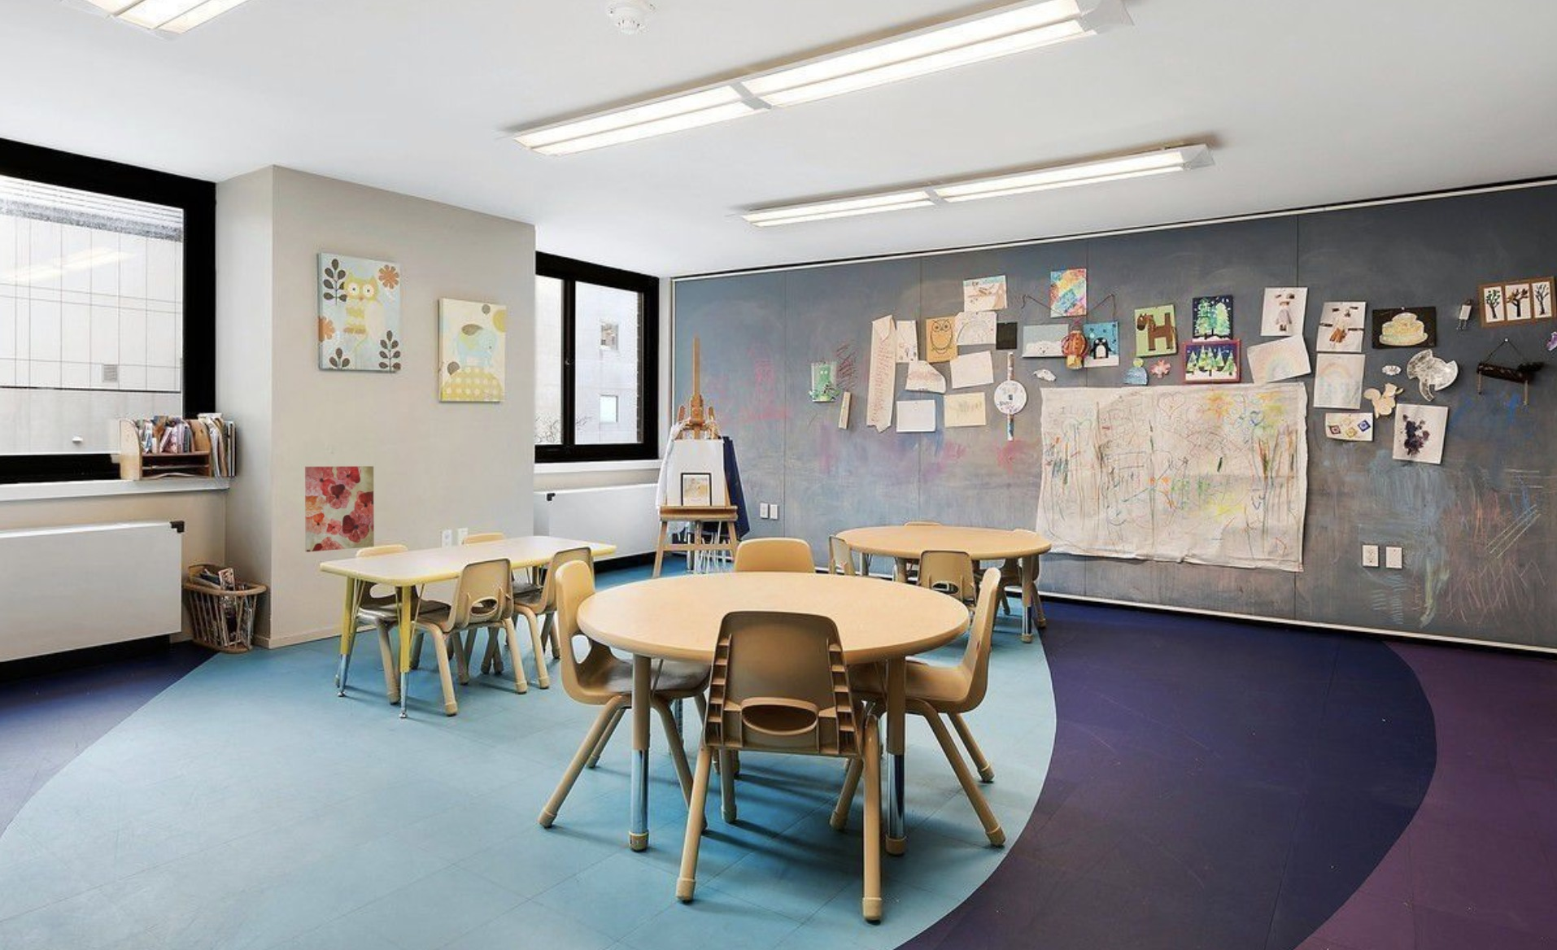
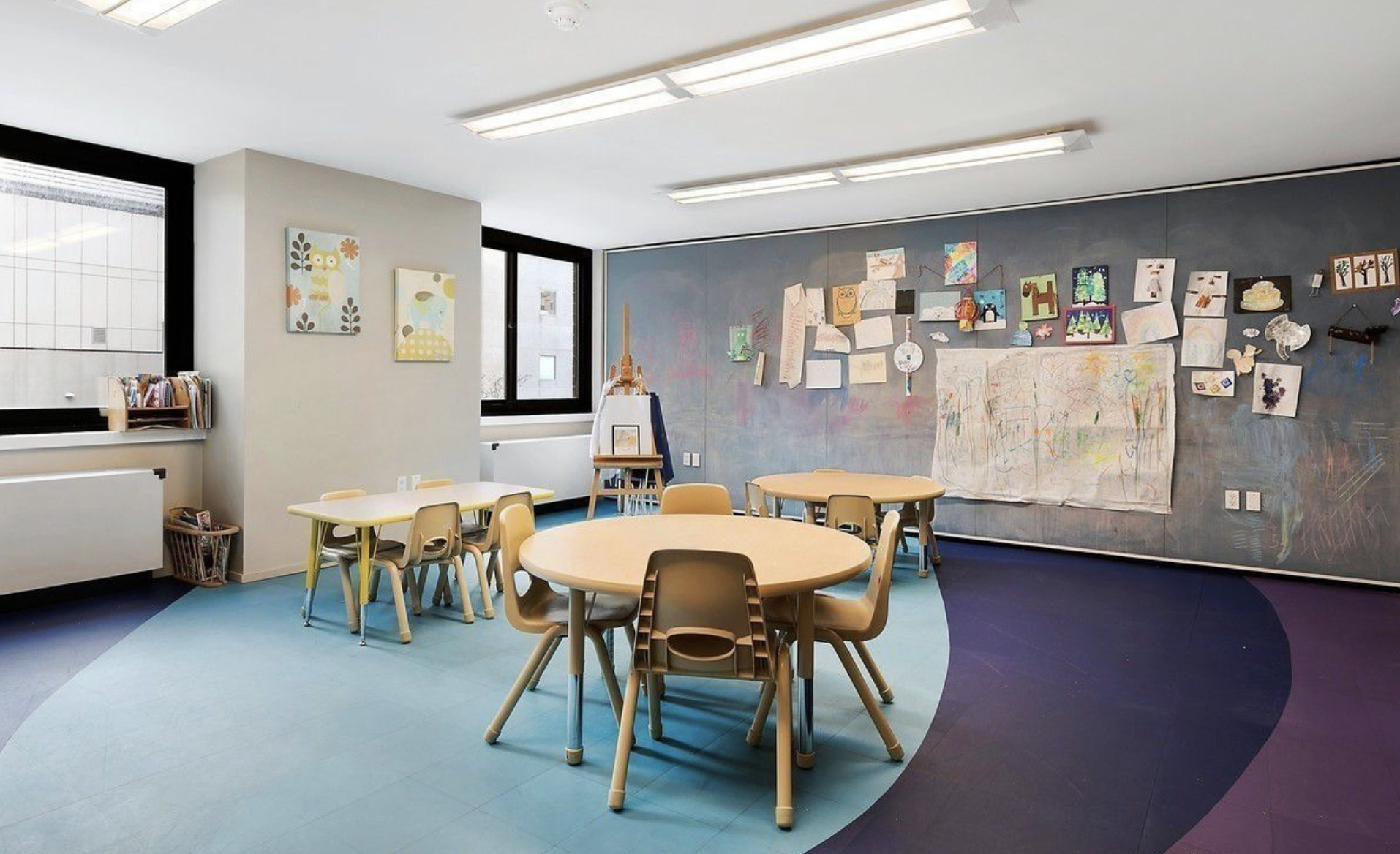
- wall art [305,465,375,553]
